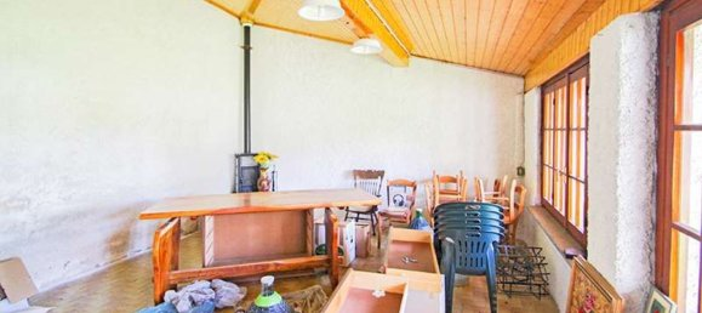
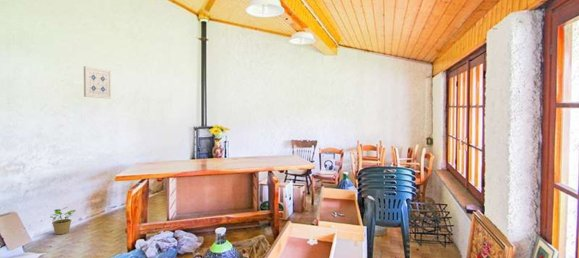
+ potted plant [49,206,76,235]
+ wall art [83,65,112,100]
